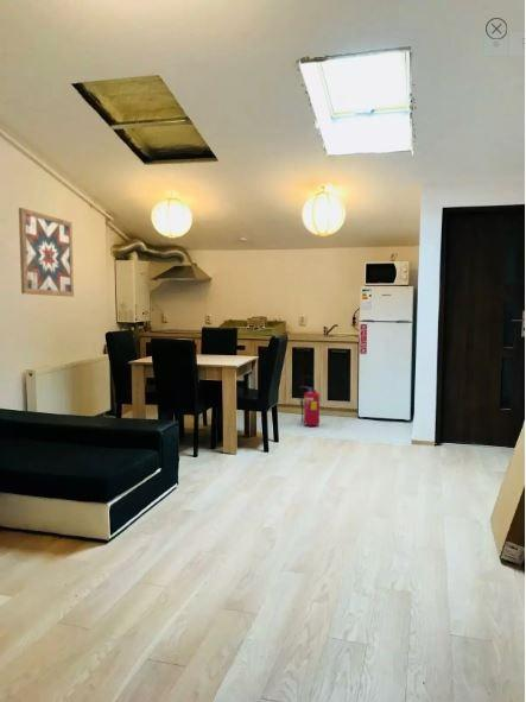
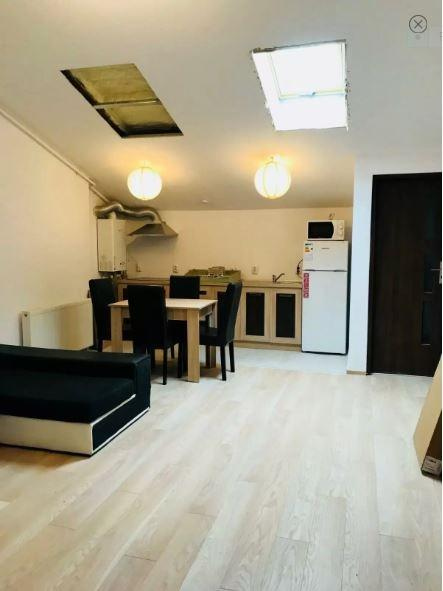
- fire extinguisher [298,374,321,428]
- wall art [18,207,75,298]
